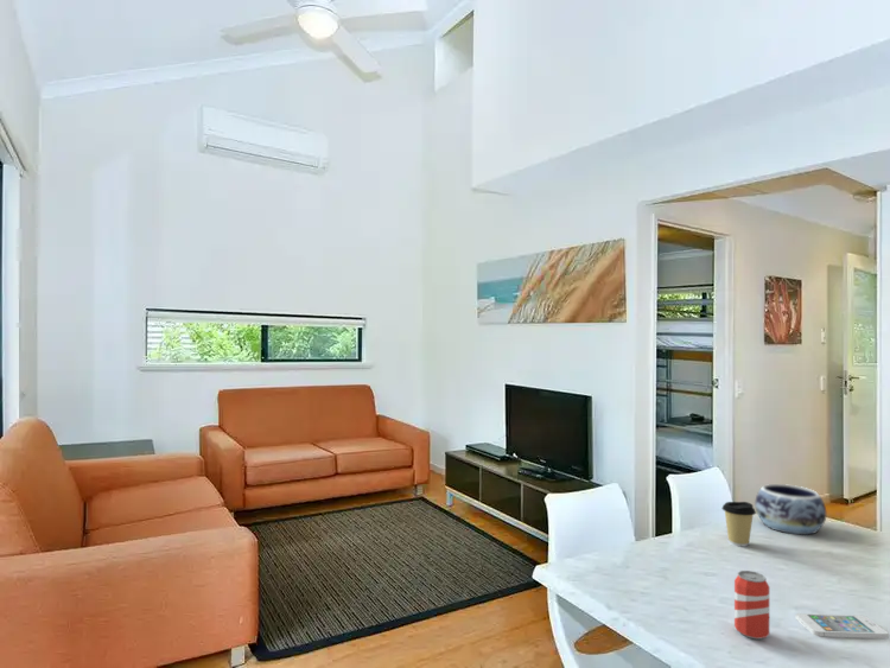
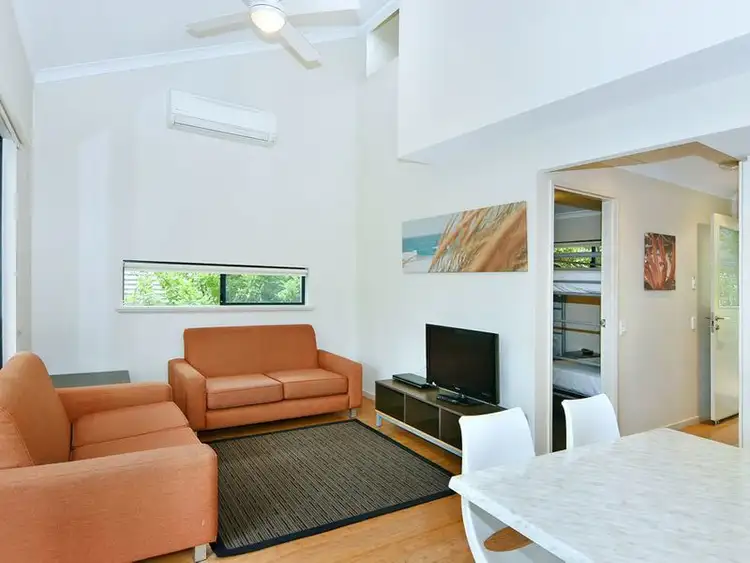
- smartphone [795,612,890,640]
- decorative bowl [754,483,827,536]
- coffee cup [721,501,757,548]
- beverage can [733,570,770,641]
